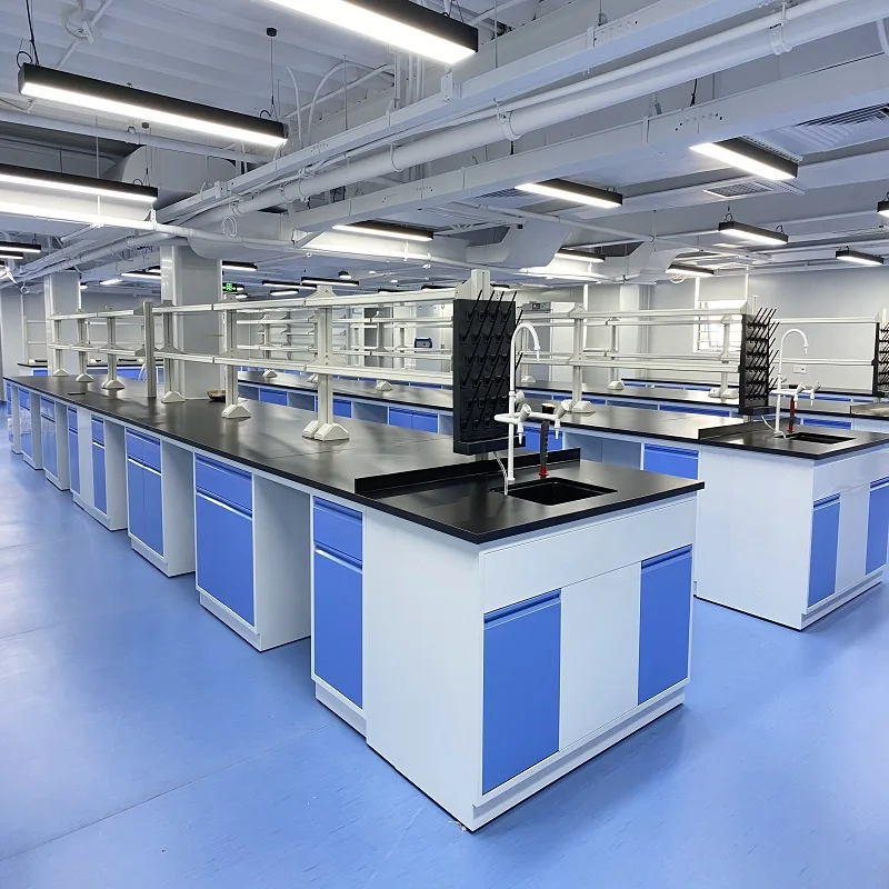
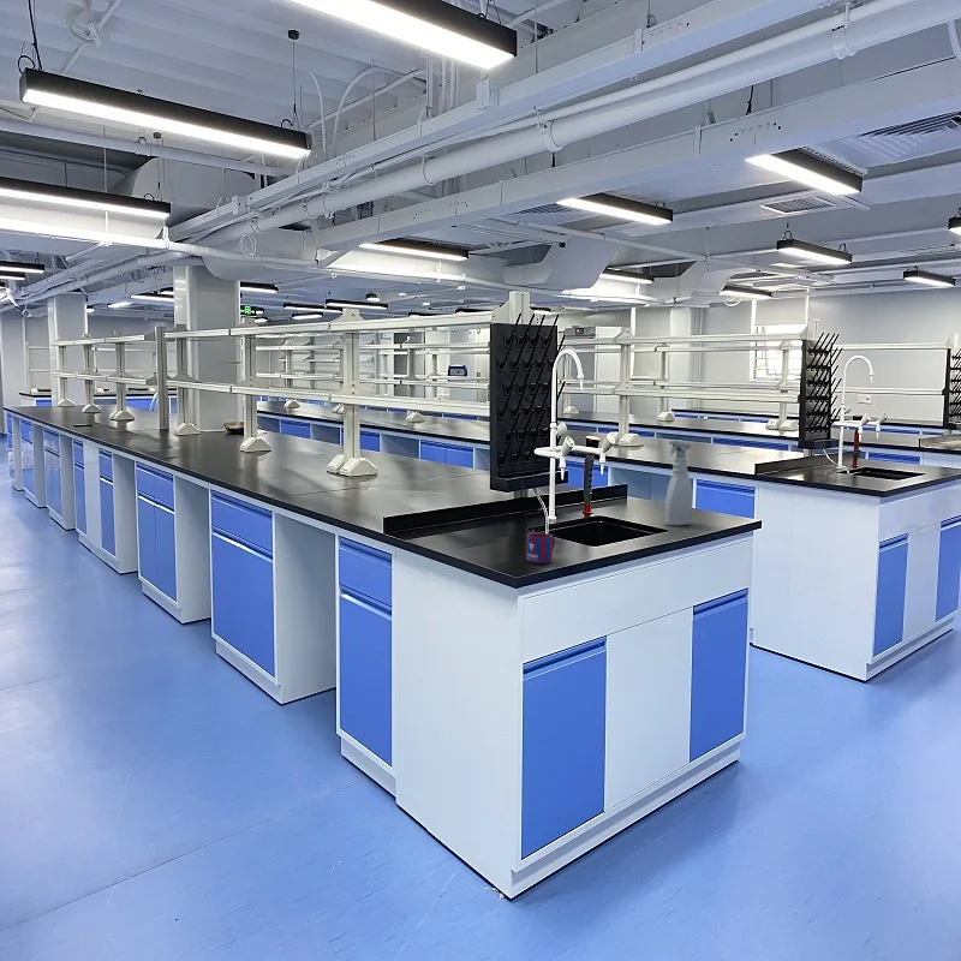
+ spray bottle [664,438,693,526]
+ mug [526,532,556,565]
